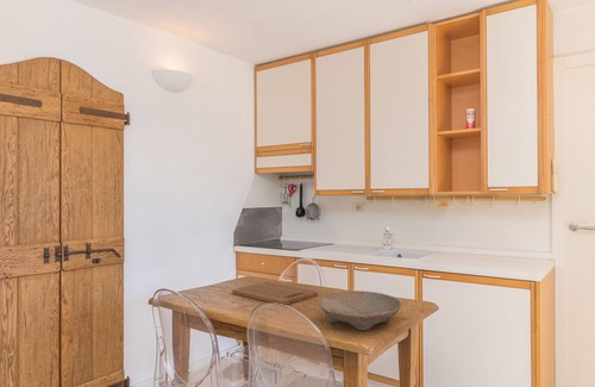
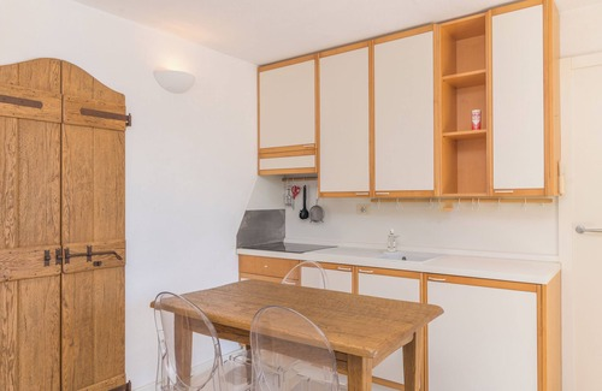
- bowl [318,289,402,331]
- cutting board [231,281,319,306]
